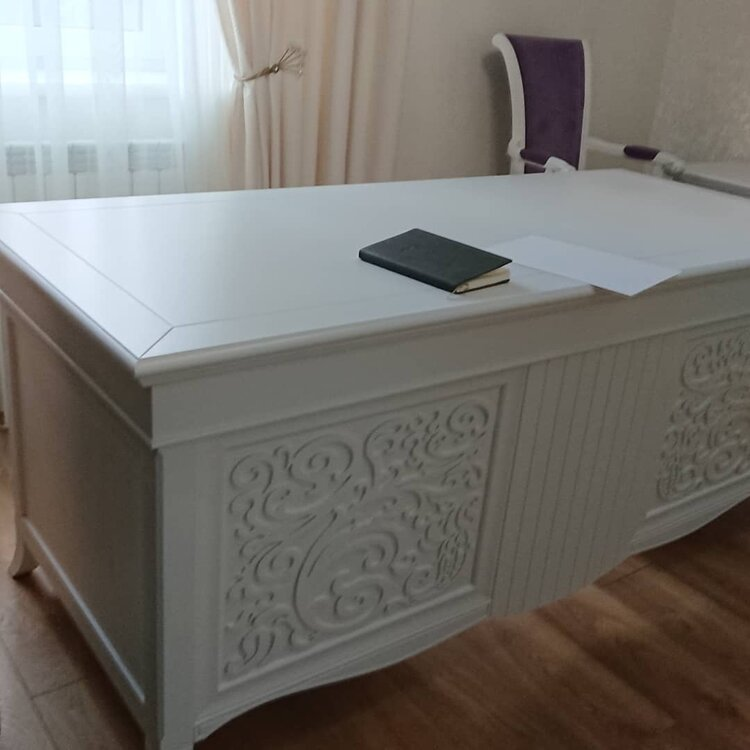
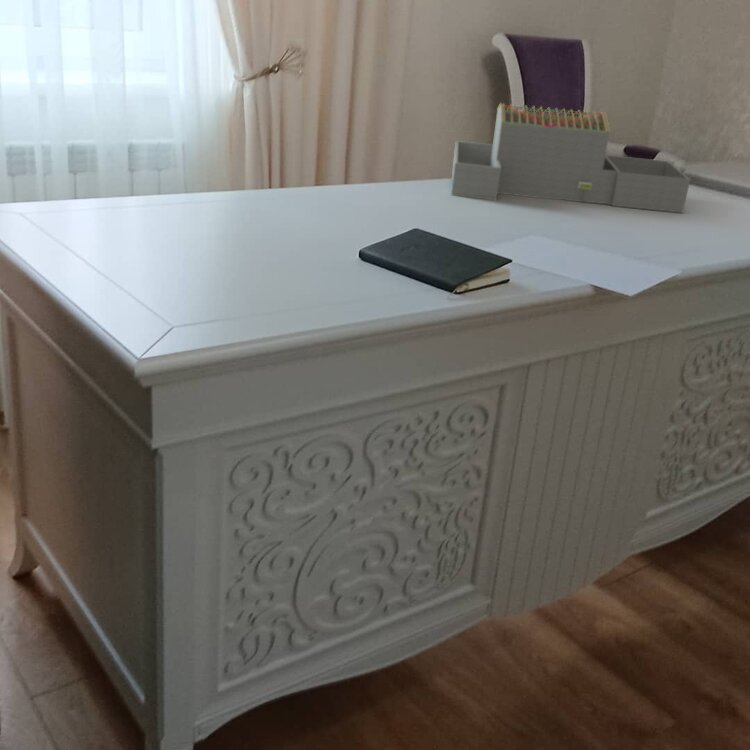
+ architectural model [450,102,691,214]
